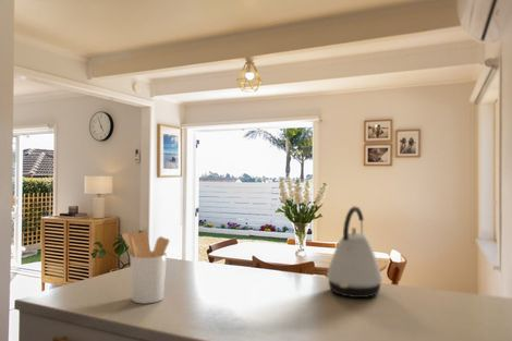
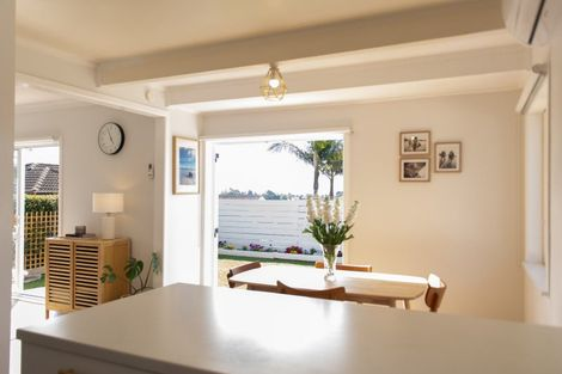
- kettle [326,206,383,299]
- utensil holder [121,231,170,305]
